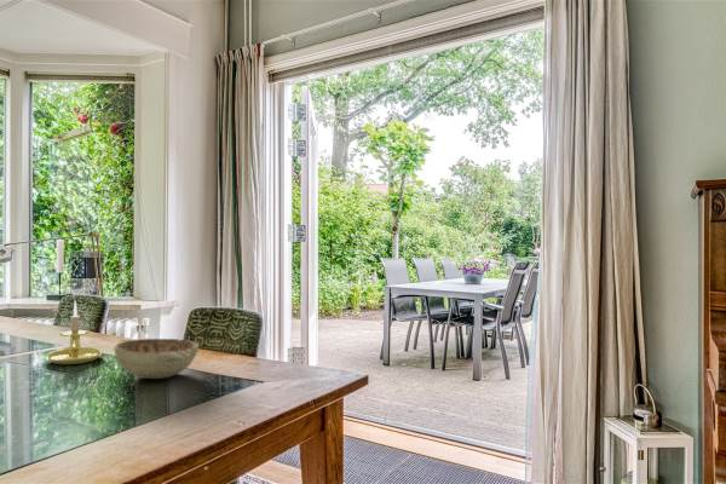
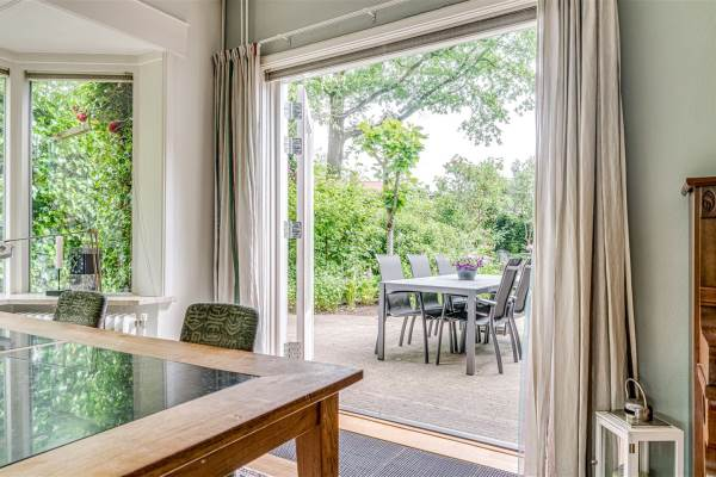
- decorative bowl [113,338,200,380]
- candle holder [46,300,103,365]
